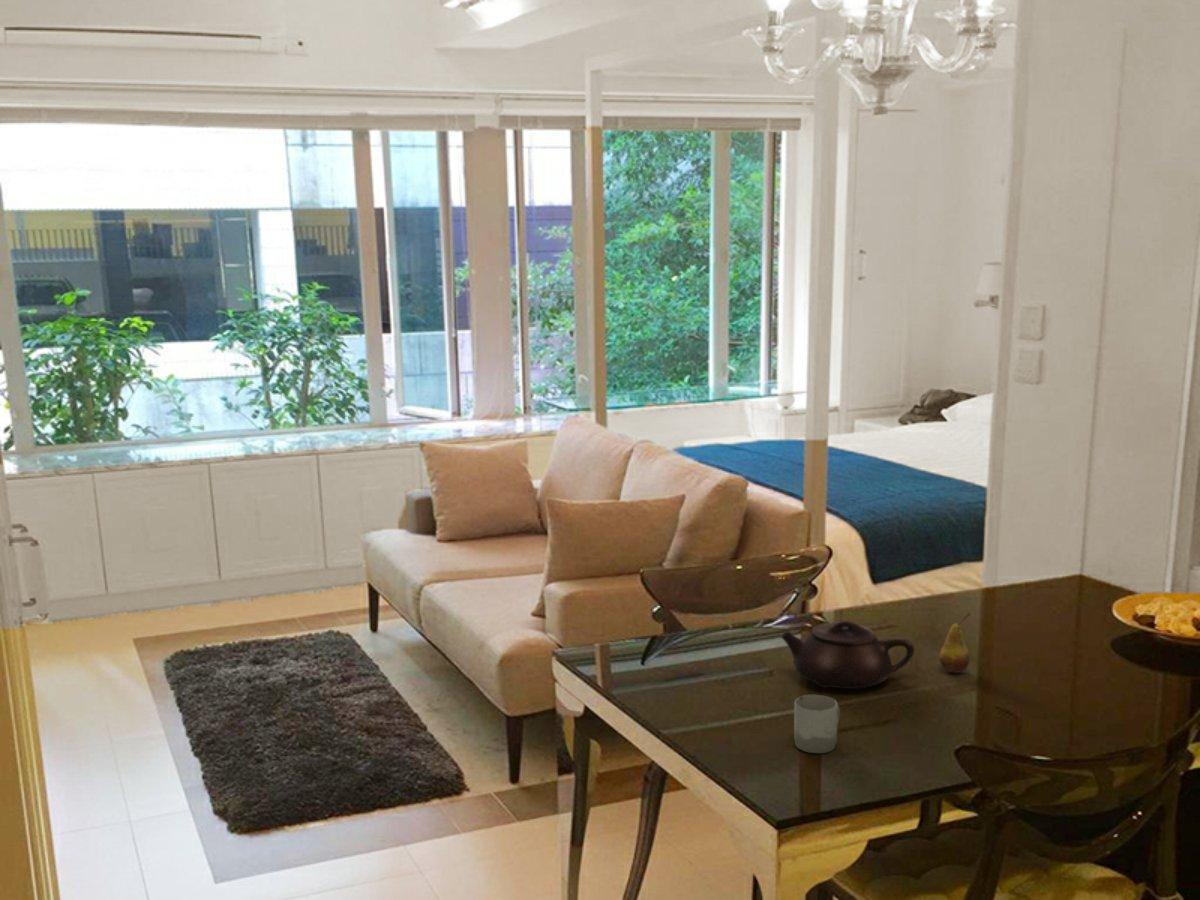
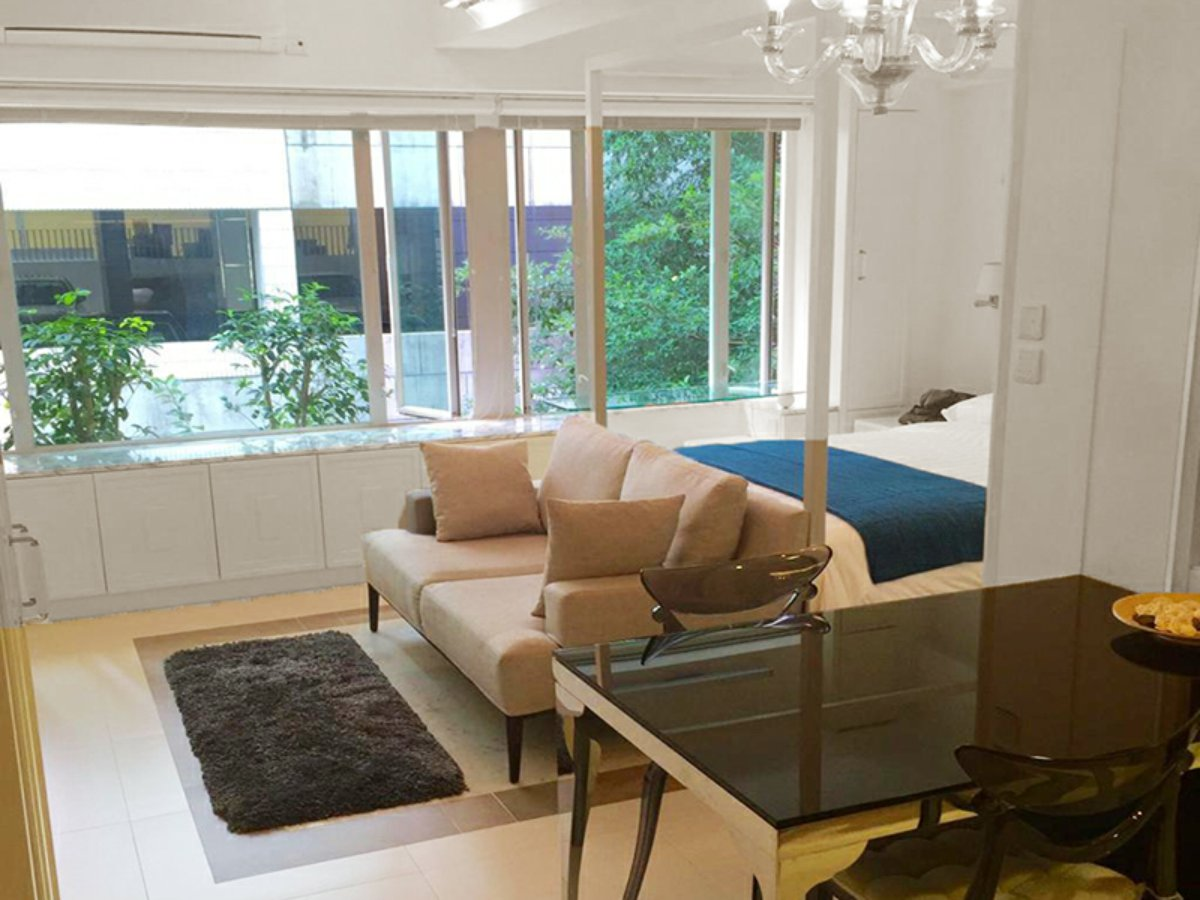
- cup [793,694,841,754]
- fruit [938,612,971,674]
- teapot [780,620,915,690]
